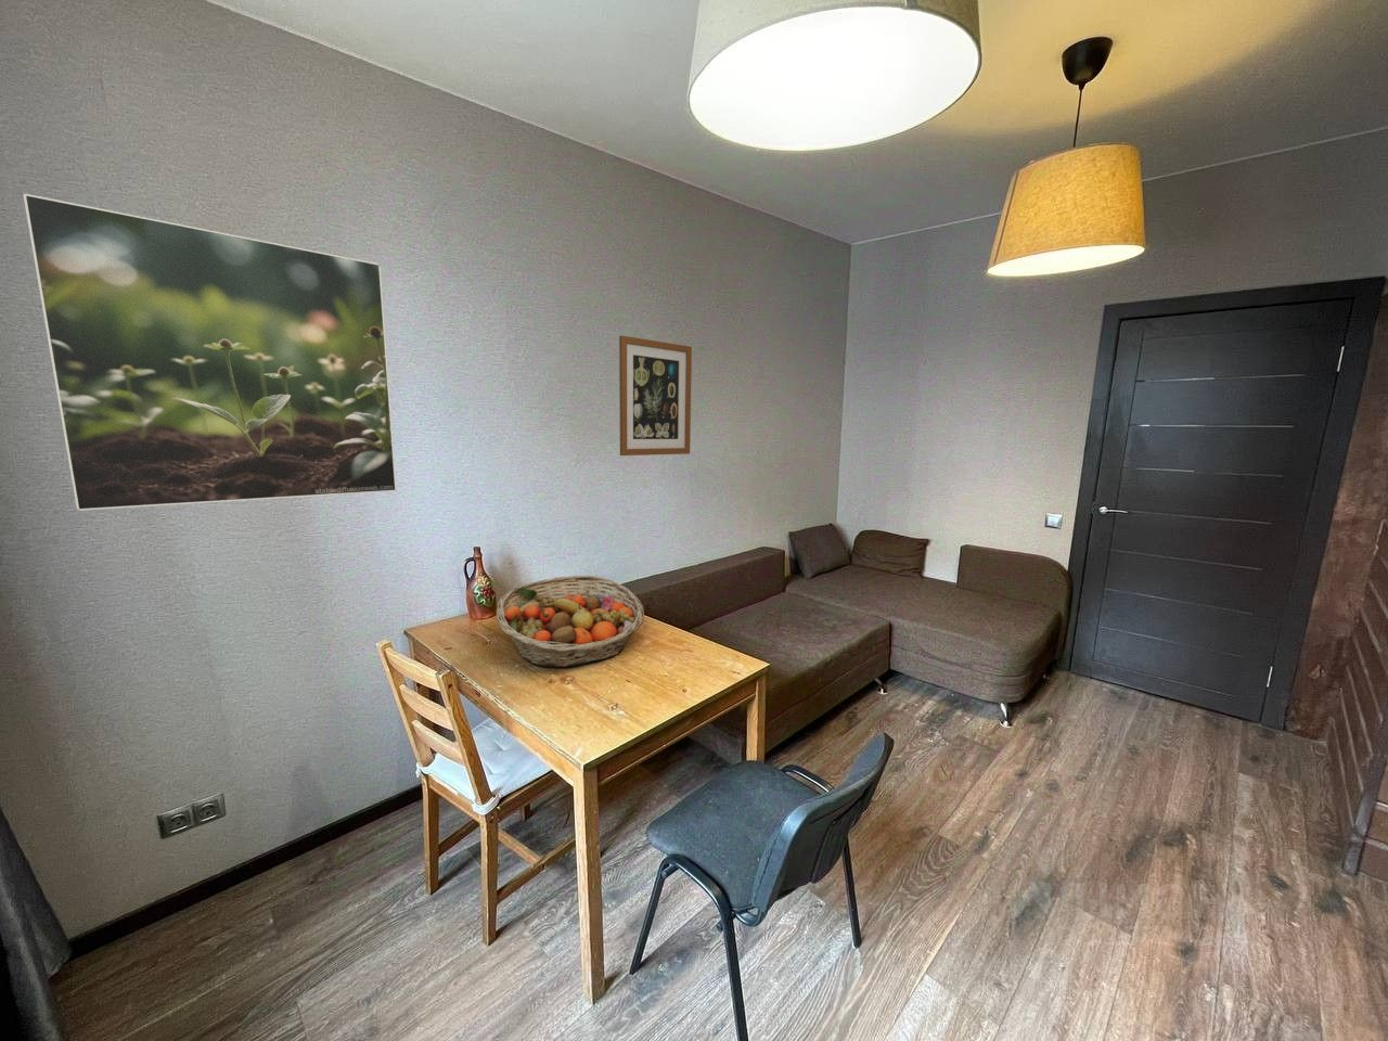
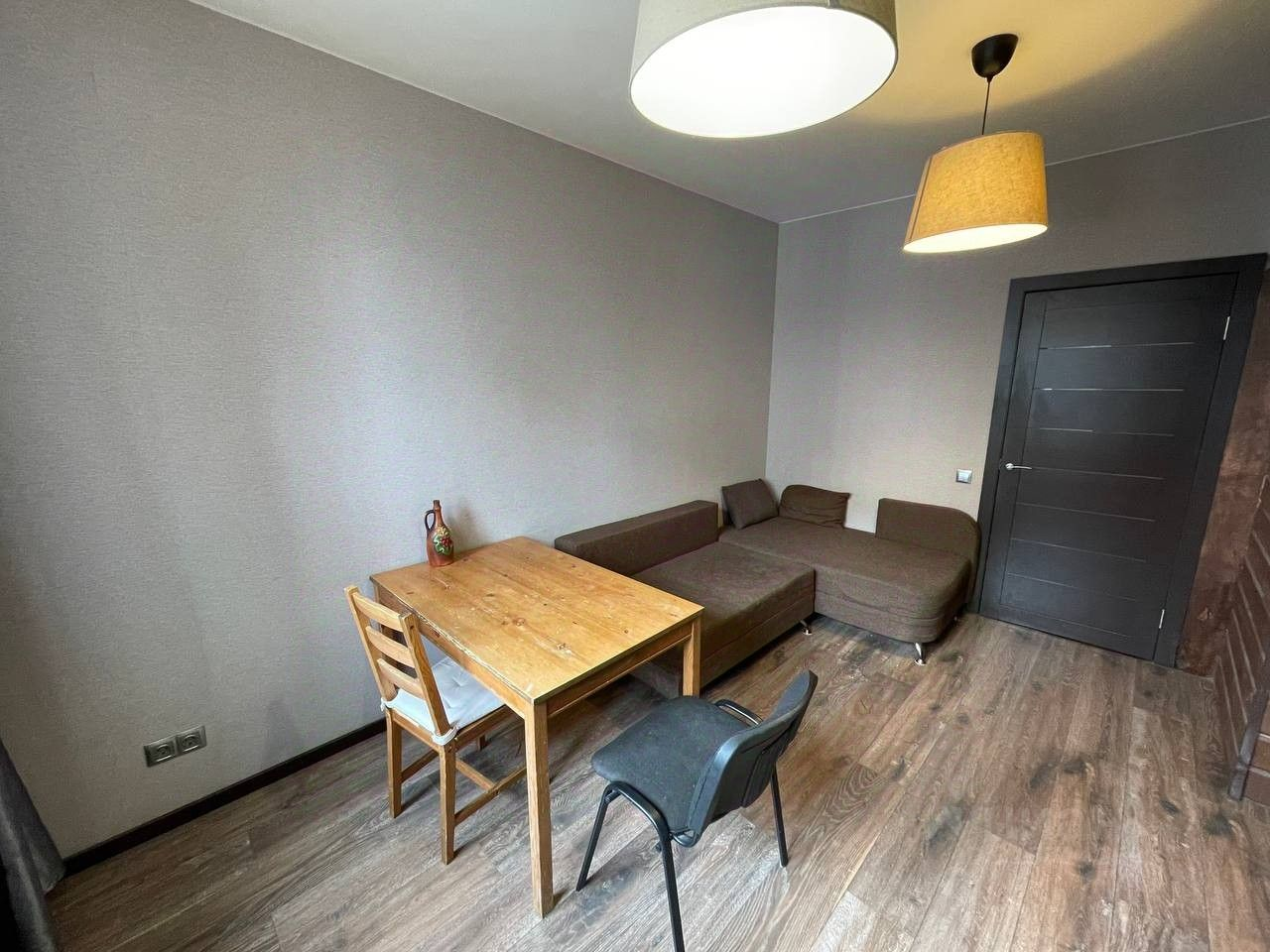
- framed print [22,192,398,512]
- wall art [619,335,693,456]
- fruit basket [495,575,645,669]
